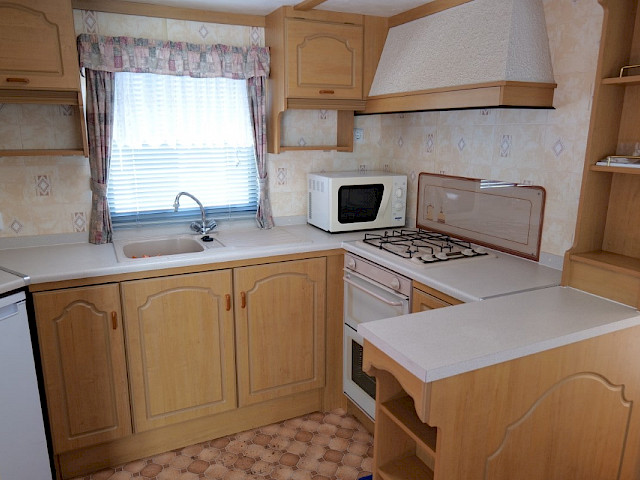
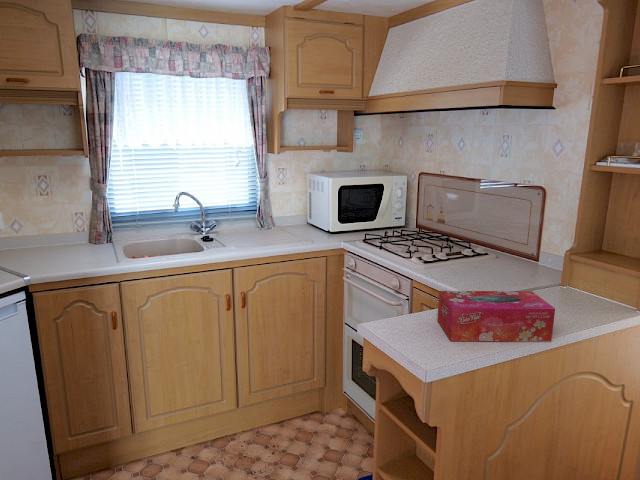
+ tissue box [436,290,556,342]
